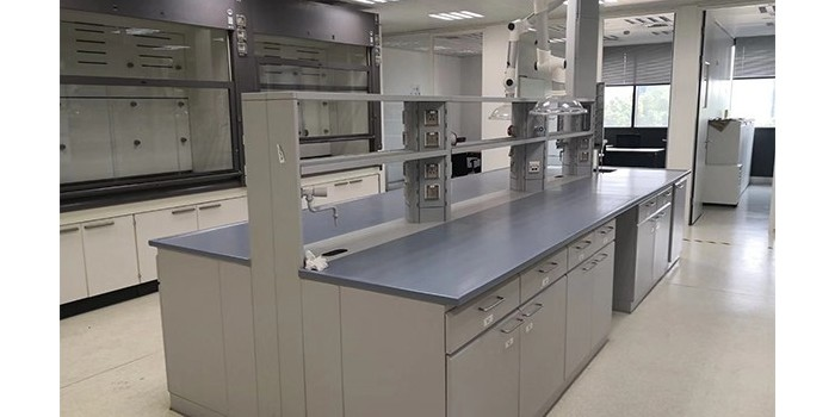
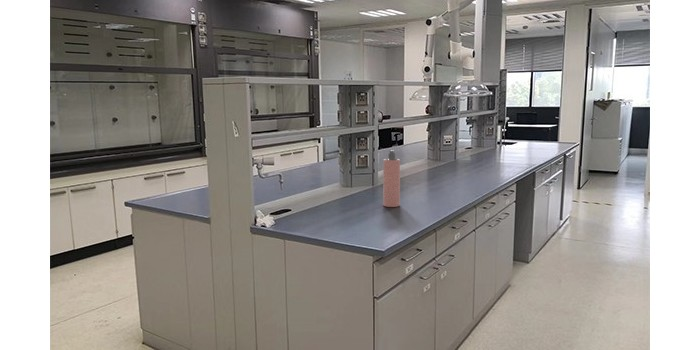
+ spray bottle [382,149,401,208]
